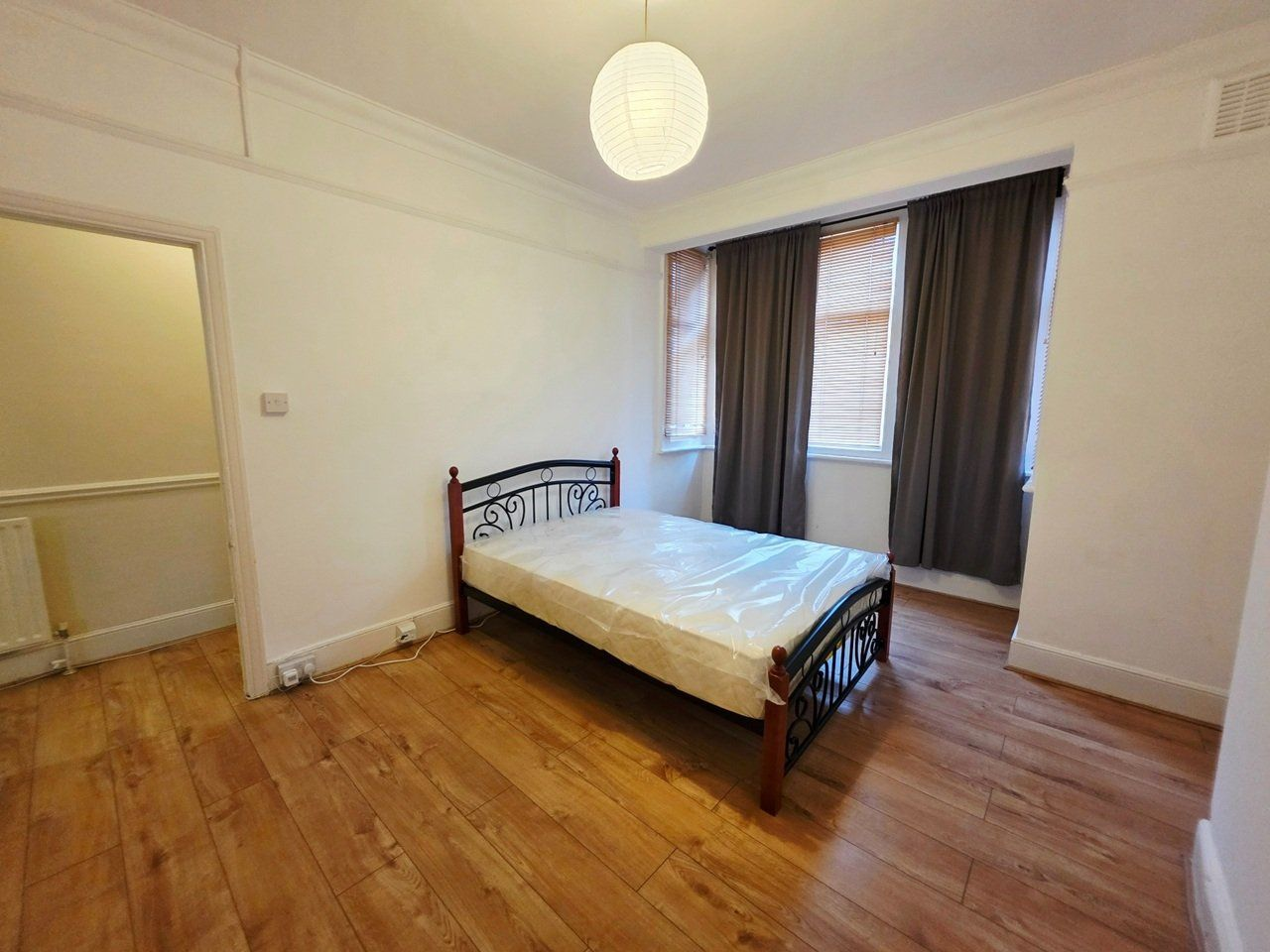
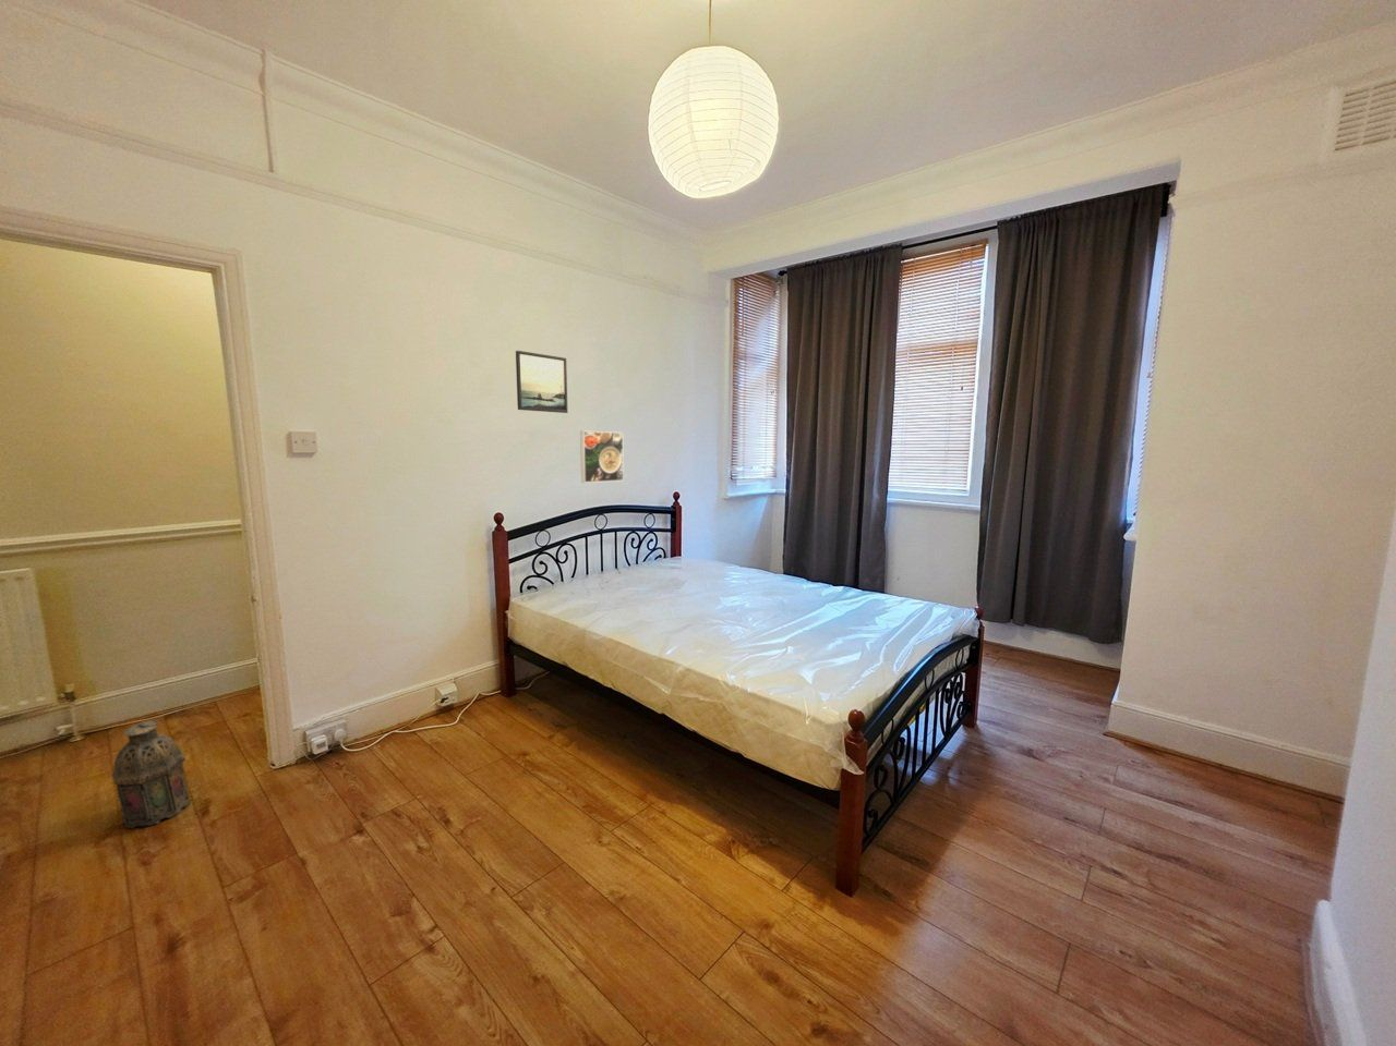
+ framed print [579,431,625,483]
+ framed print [514,349,569,414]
+ lantern [111,719,192,830]
